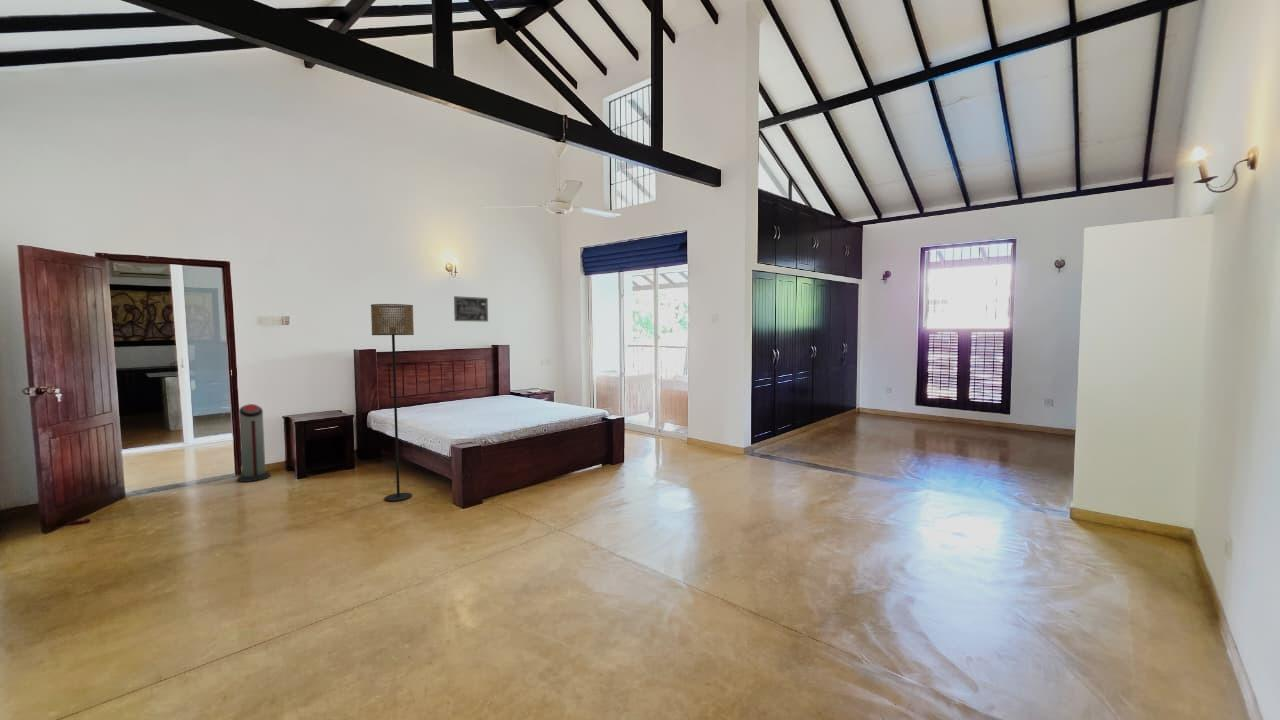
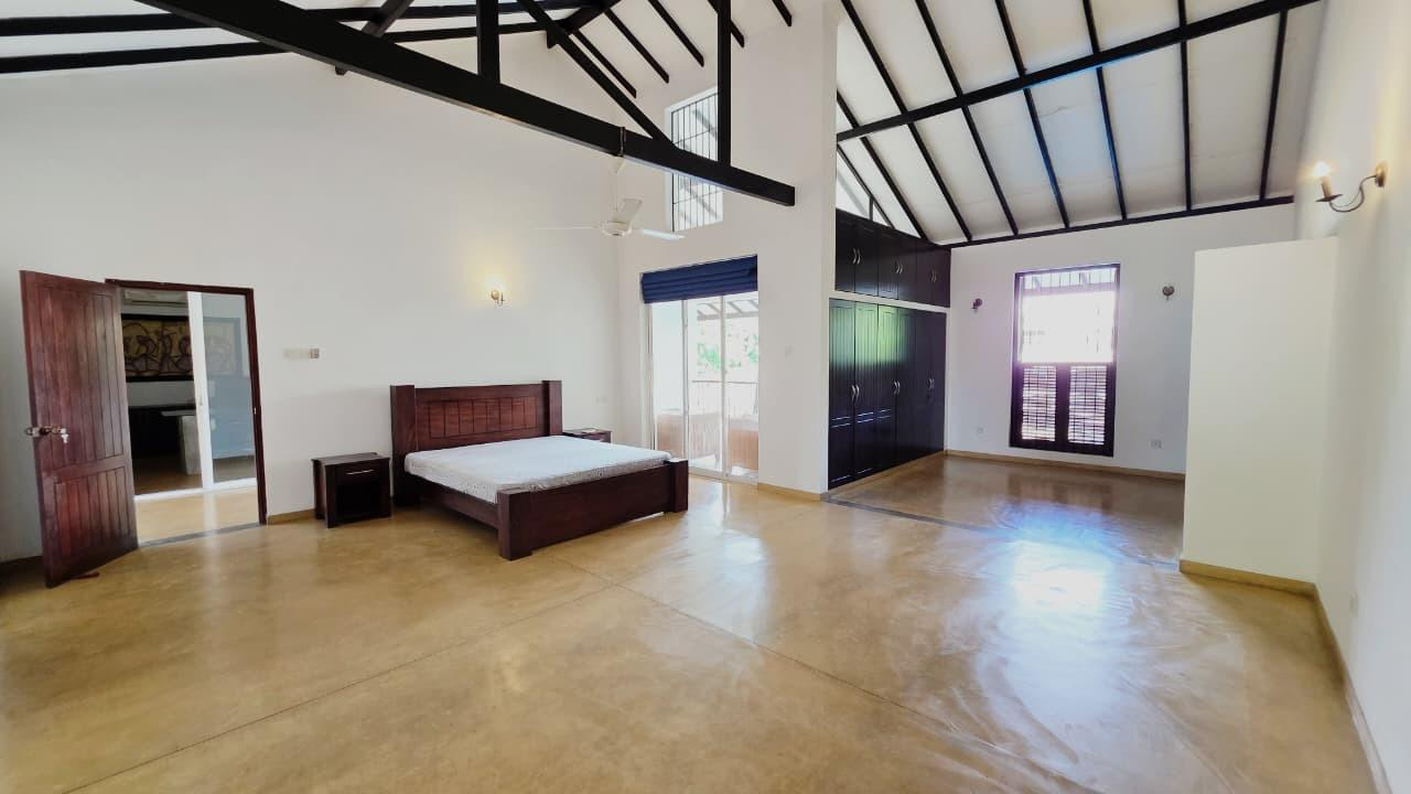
- wall art [453,295,489,323]
- floor lamp [370,303,415,502]
- air purifier [236,403,271,483]
